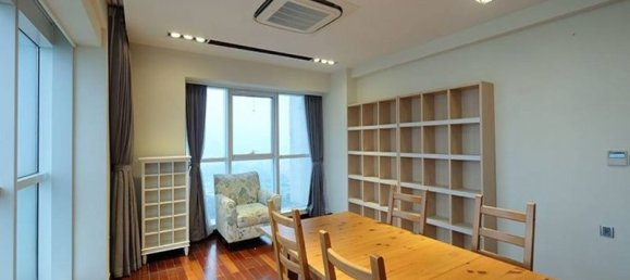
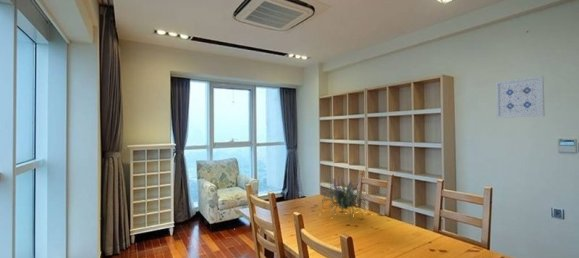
+ wall art [495,75,545,119]
+ plant [318,175,375,221]
